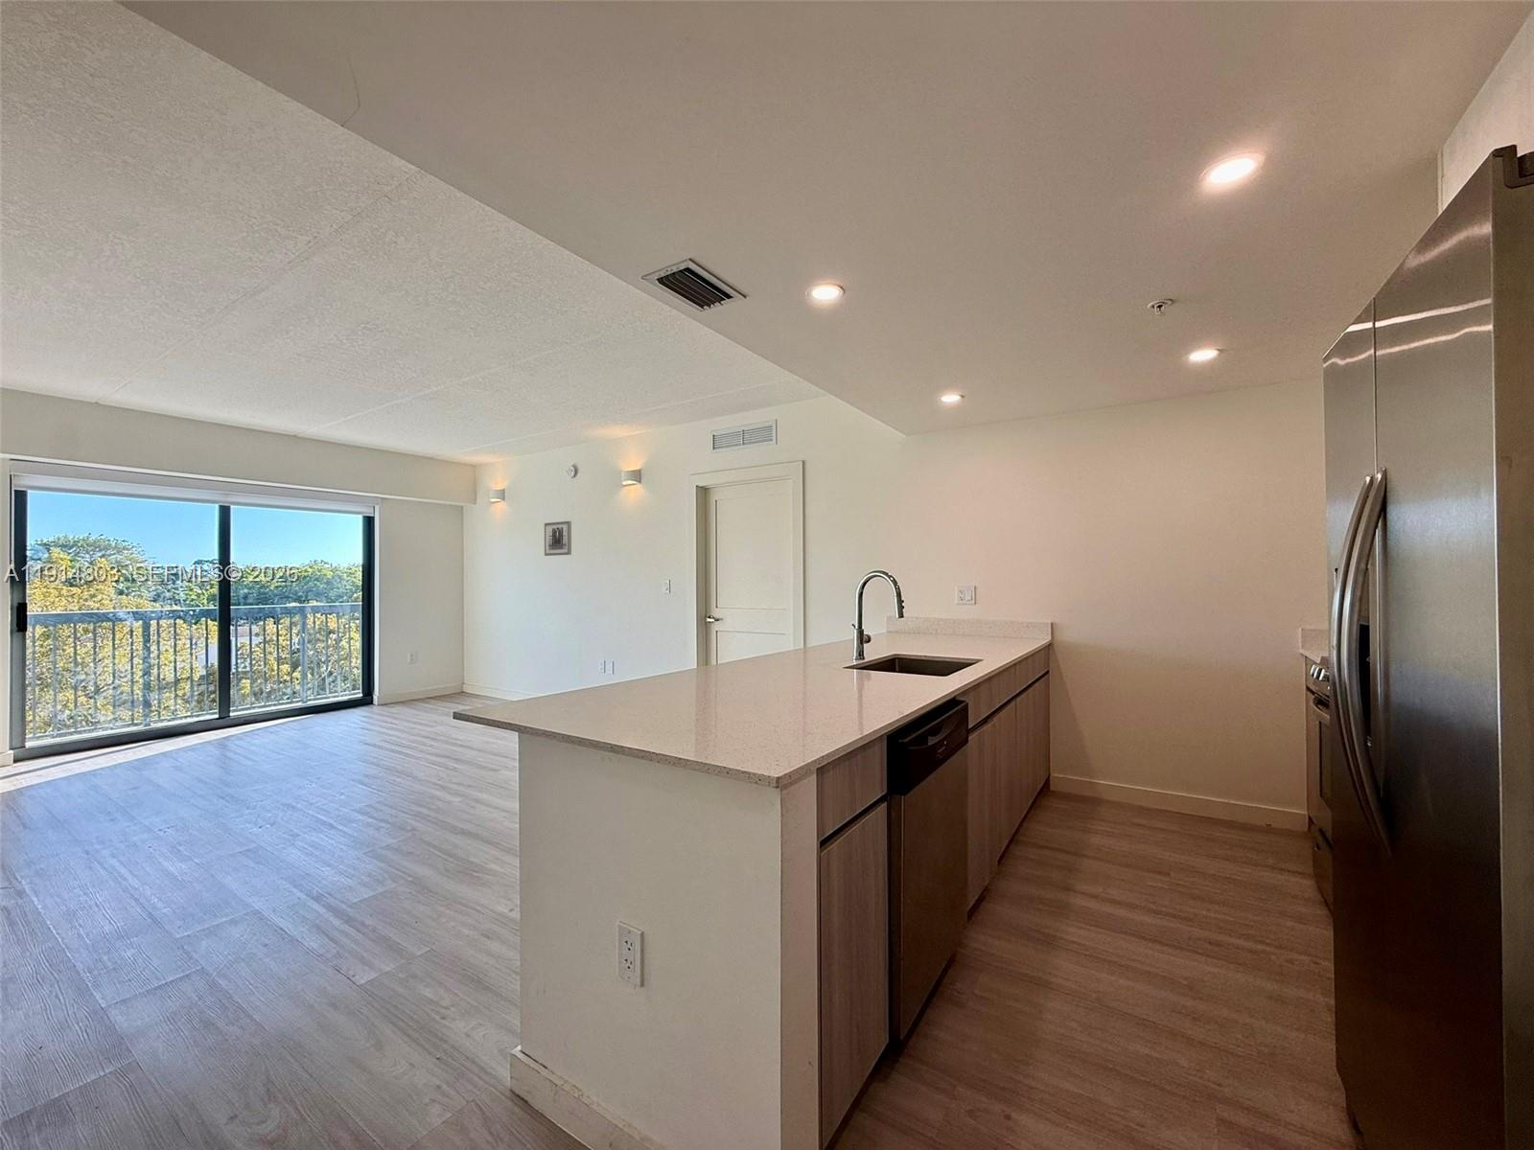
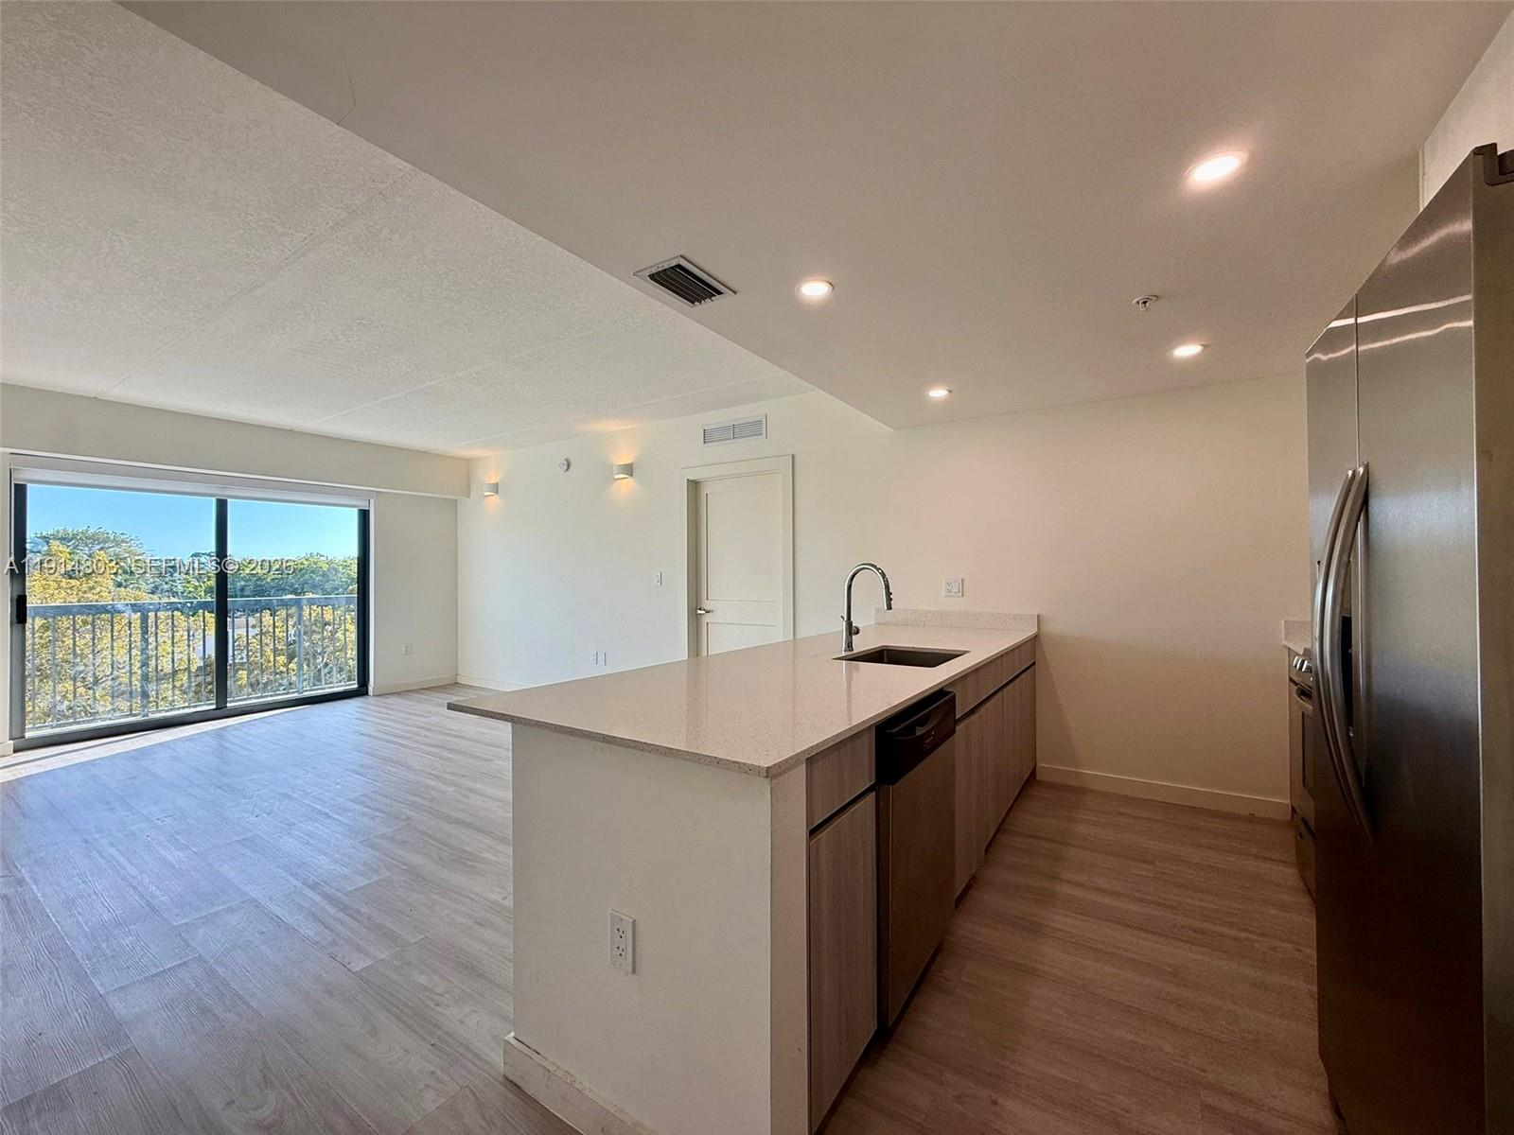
- wall art [544,521,573,557]
